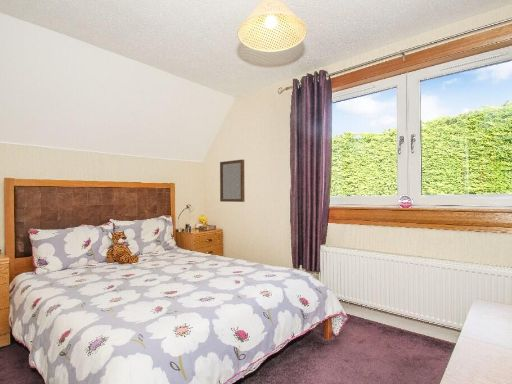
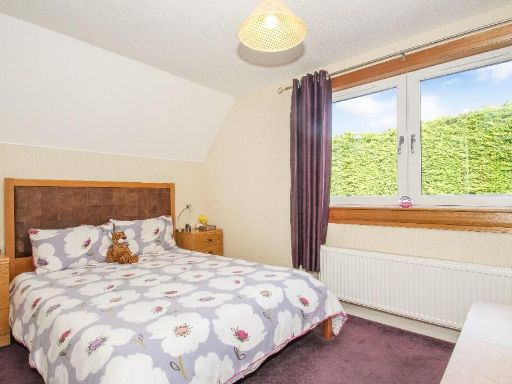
- home mirror [219,159,246,203]
